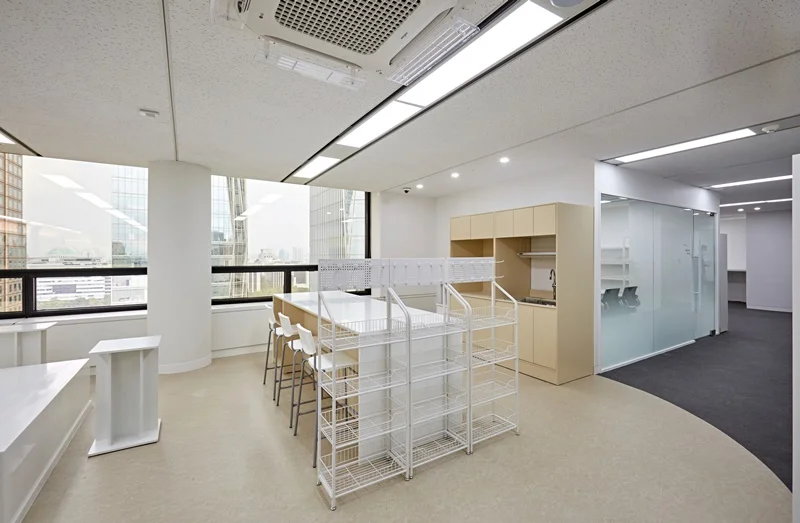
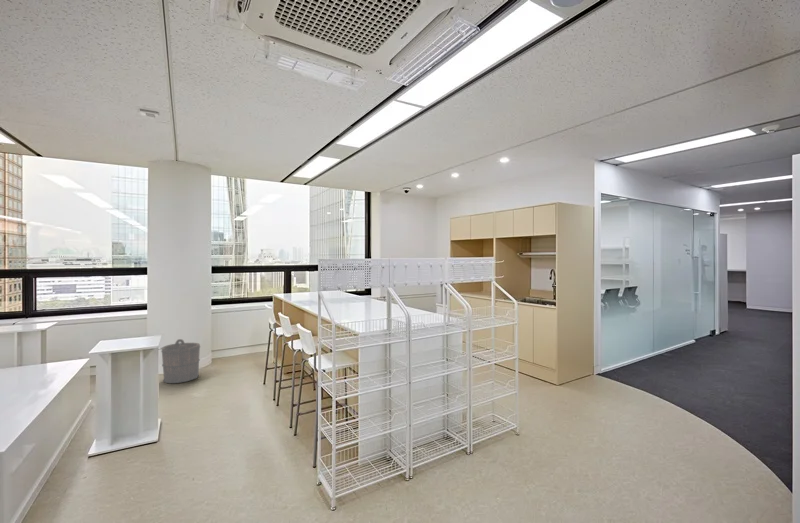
+ bucket [159,338,201,384]
